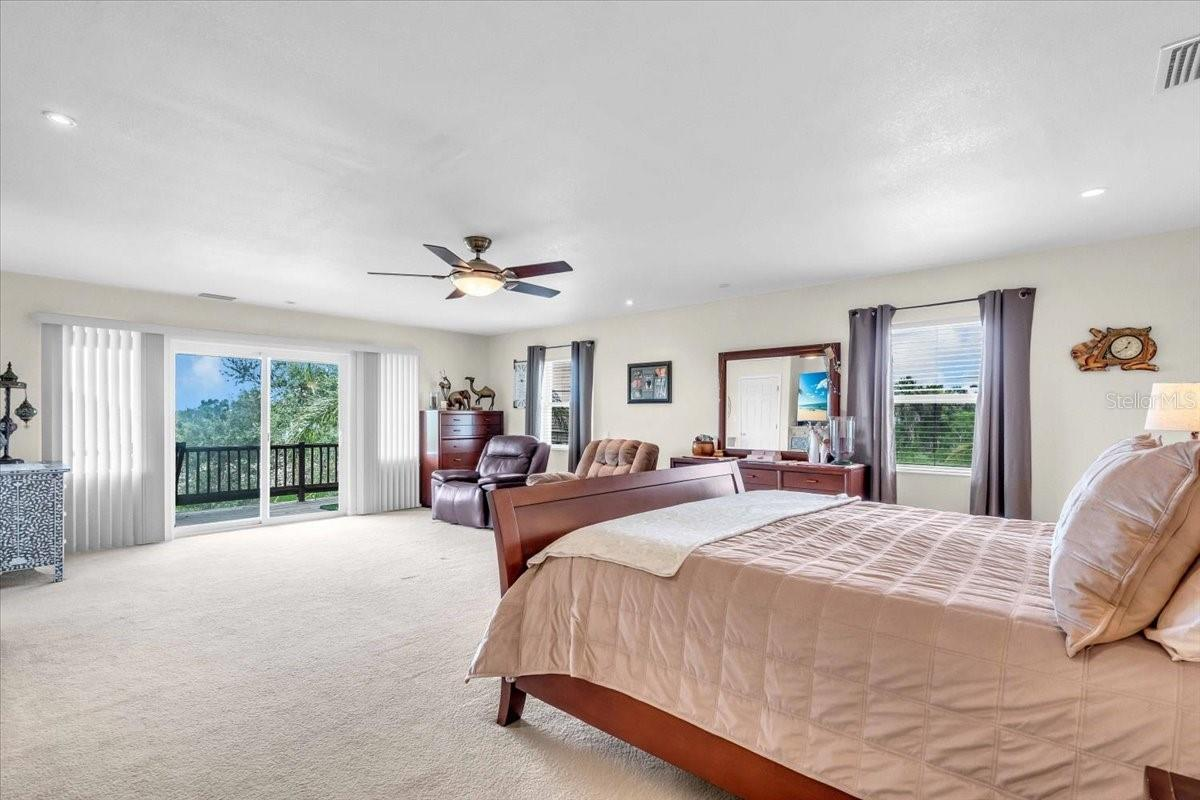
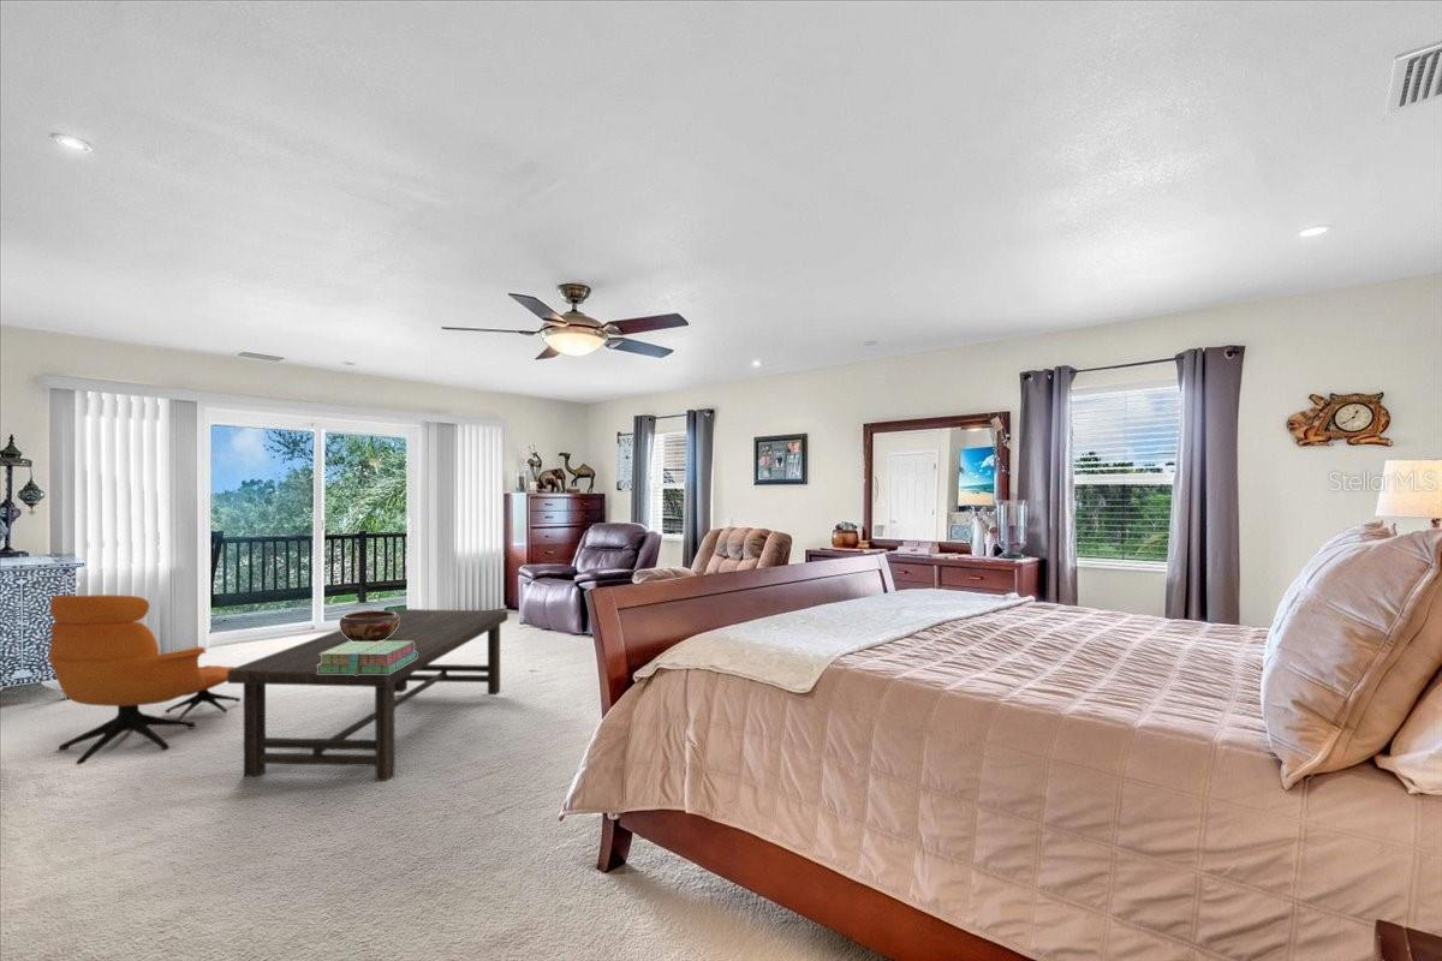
+ armchair [48,593,242,766]
+ decorative bowl [339,610,399,641]
+ stack of books [317,641,417,675]
+ coffee table [227,608,510,782]
